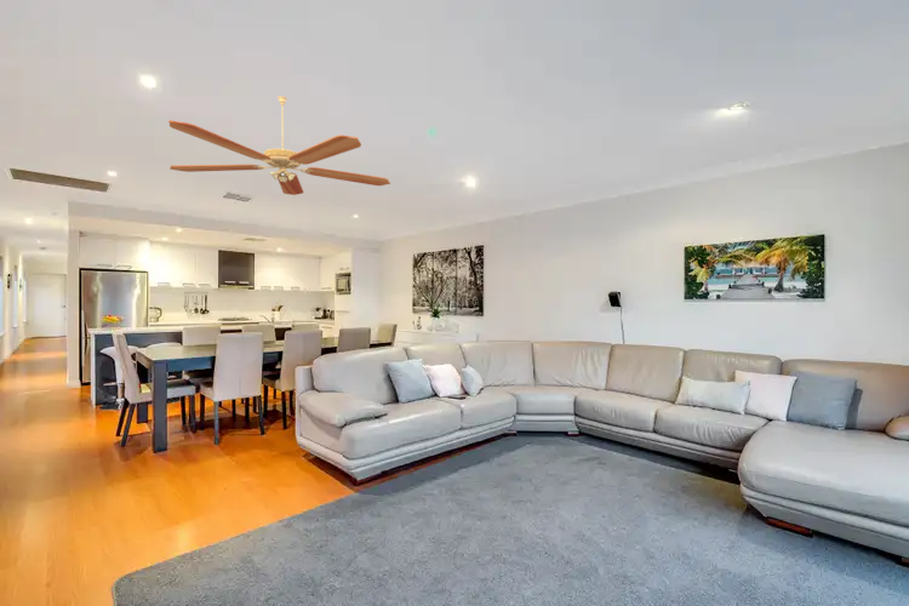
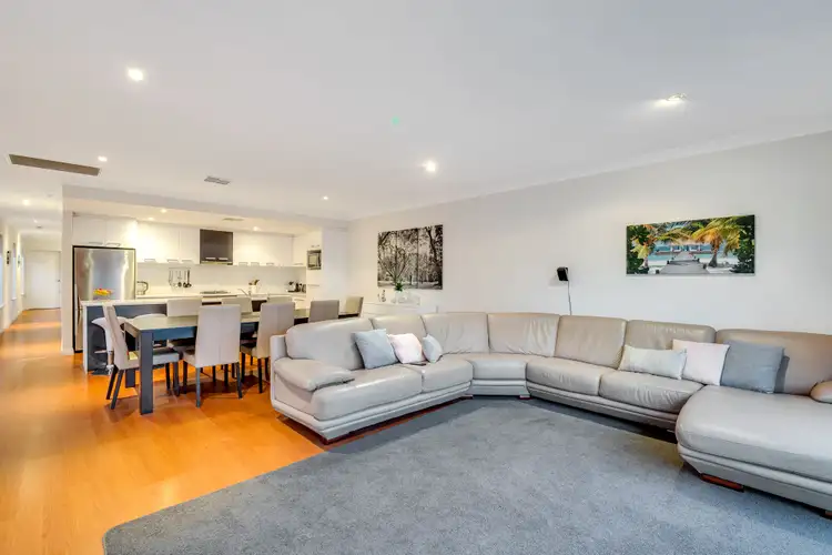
- ceiling fan [167,95,391,196]
